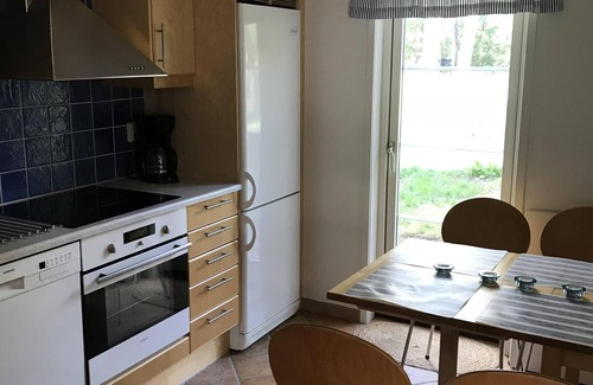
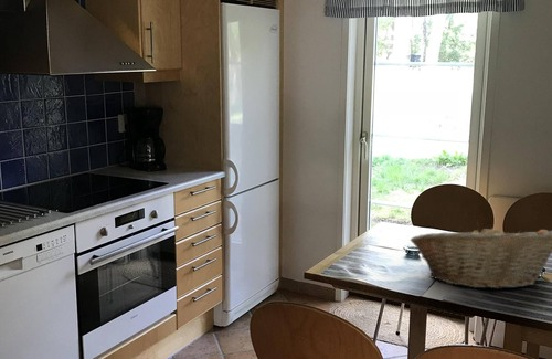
+ fruit basket [410,222,552,291]
